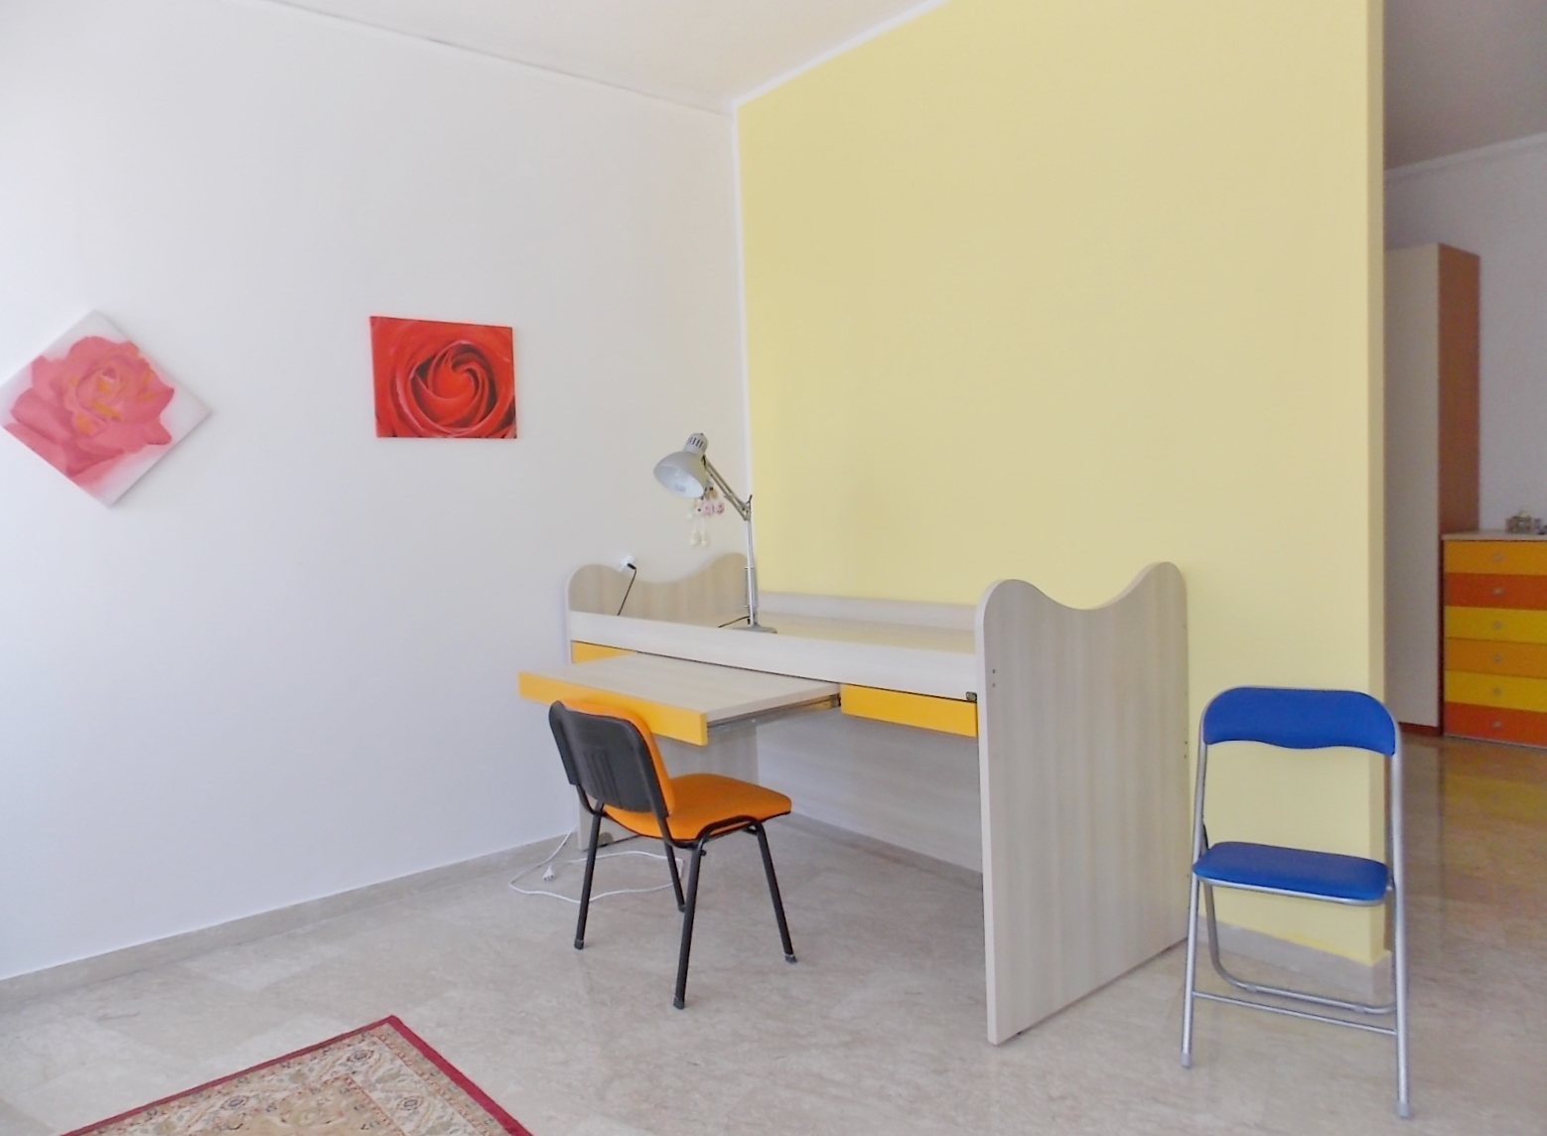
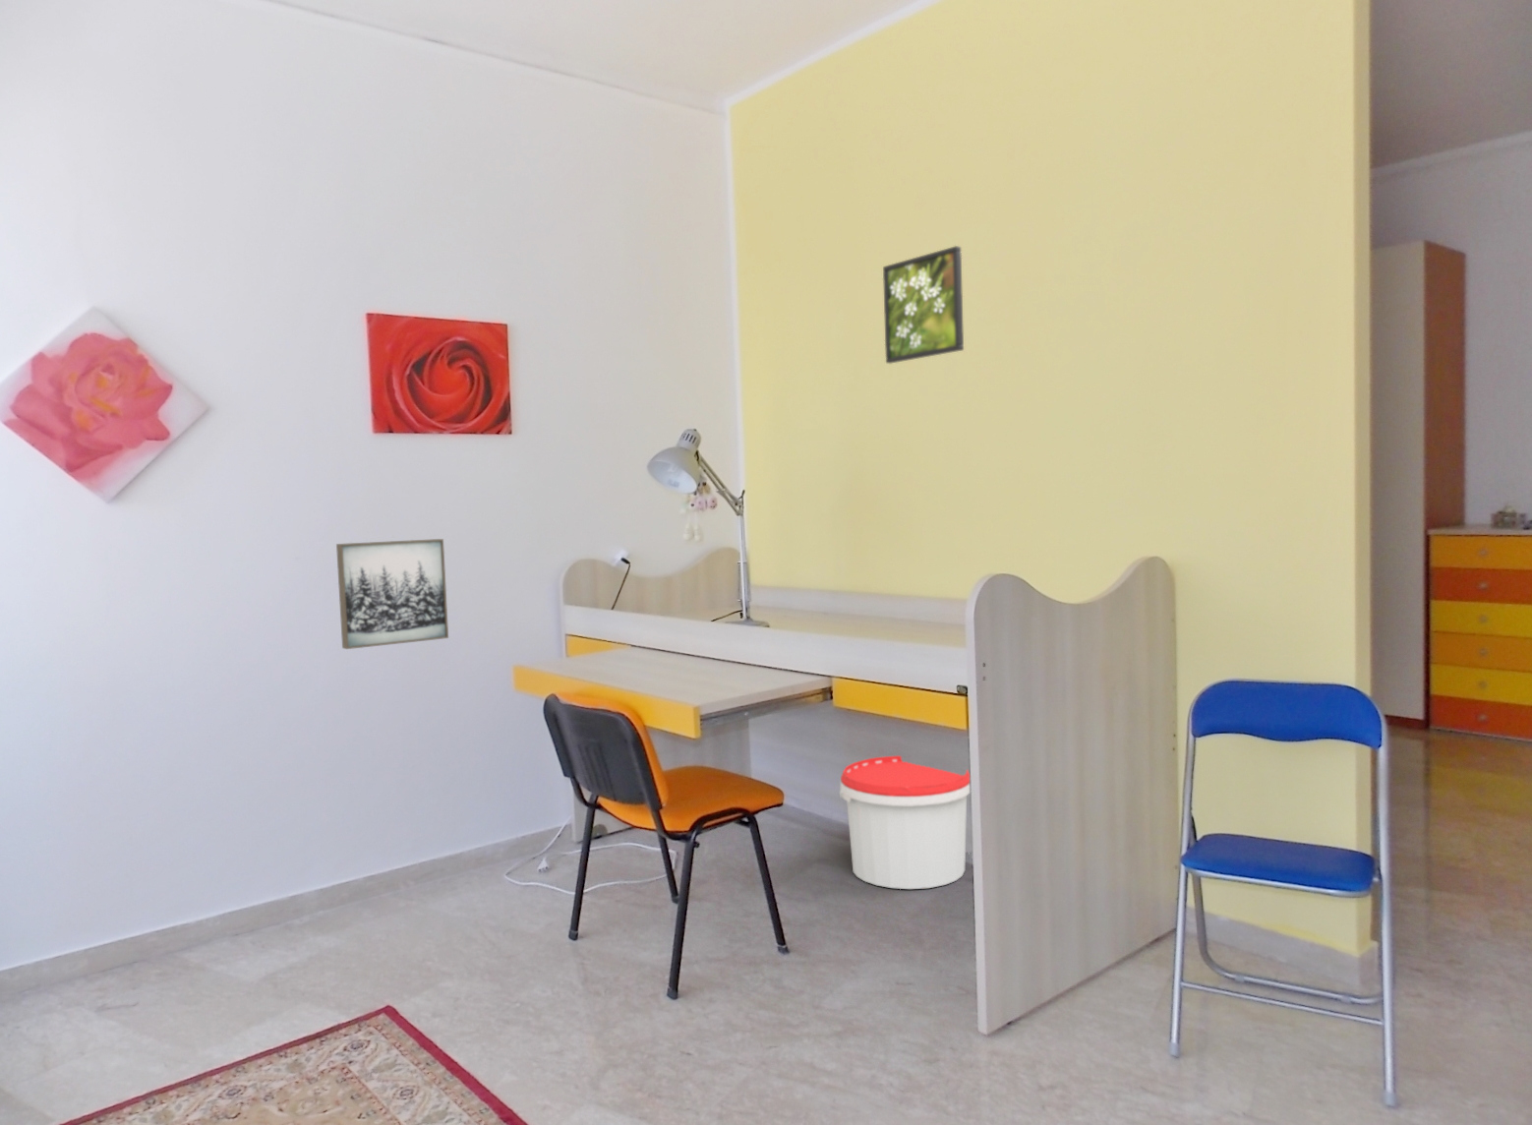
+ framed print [883,245,965,365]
+ bucket [839,754,971,890]
+ wall art [335,538,450,651]
